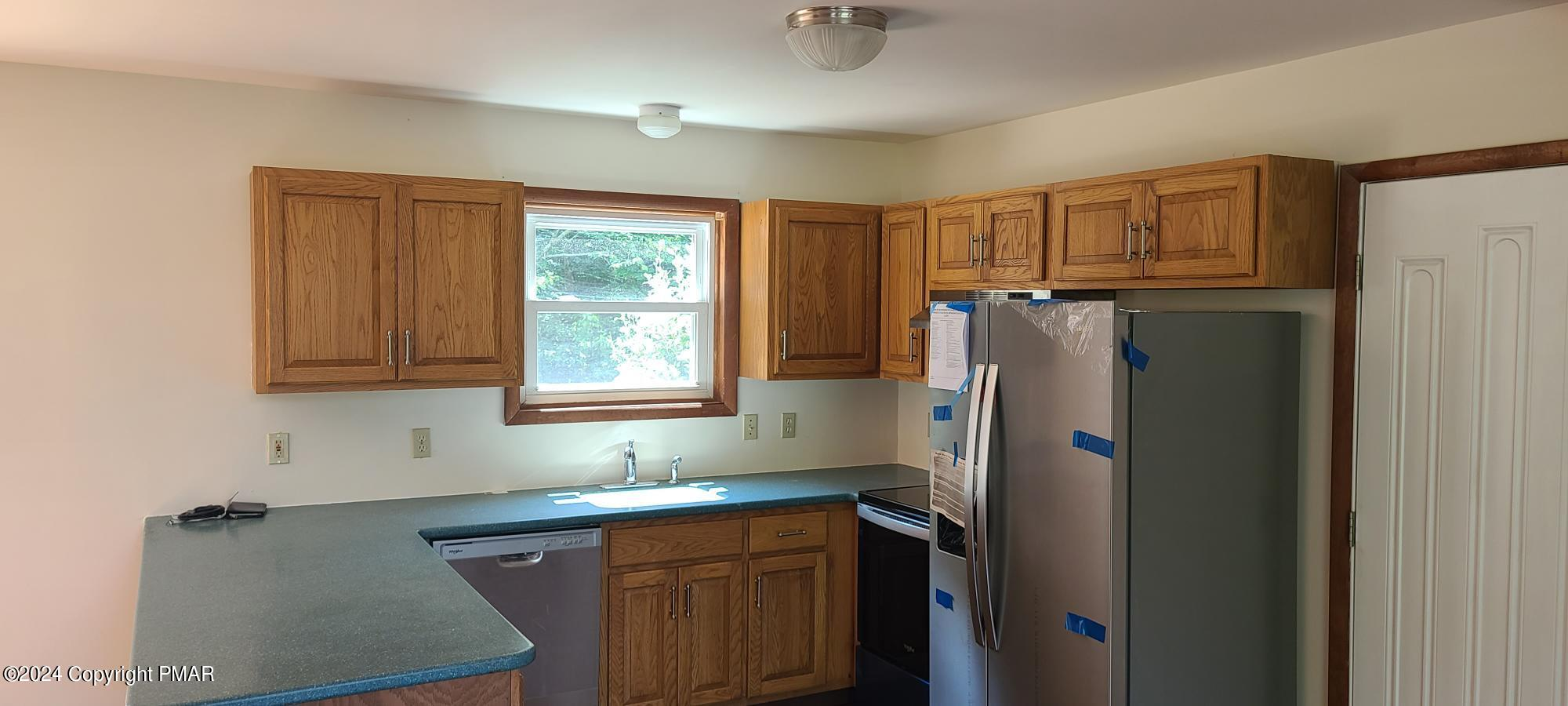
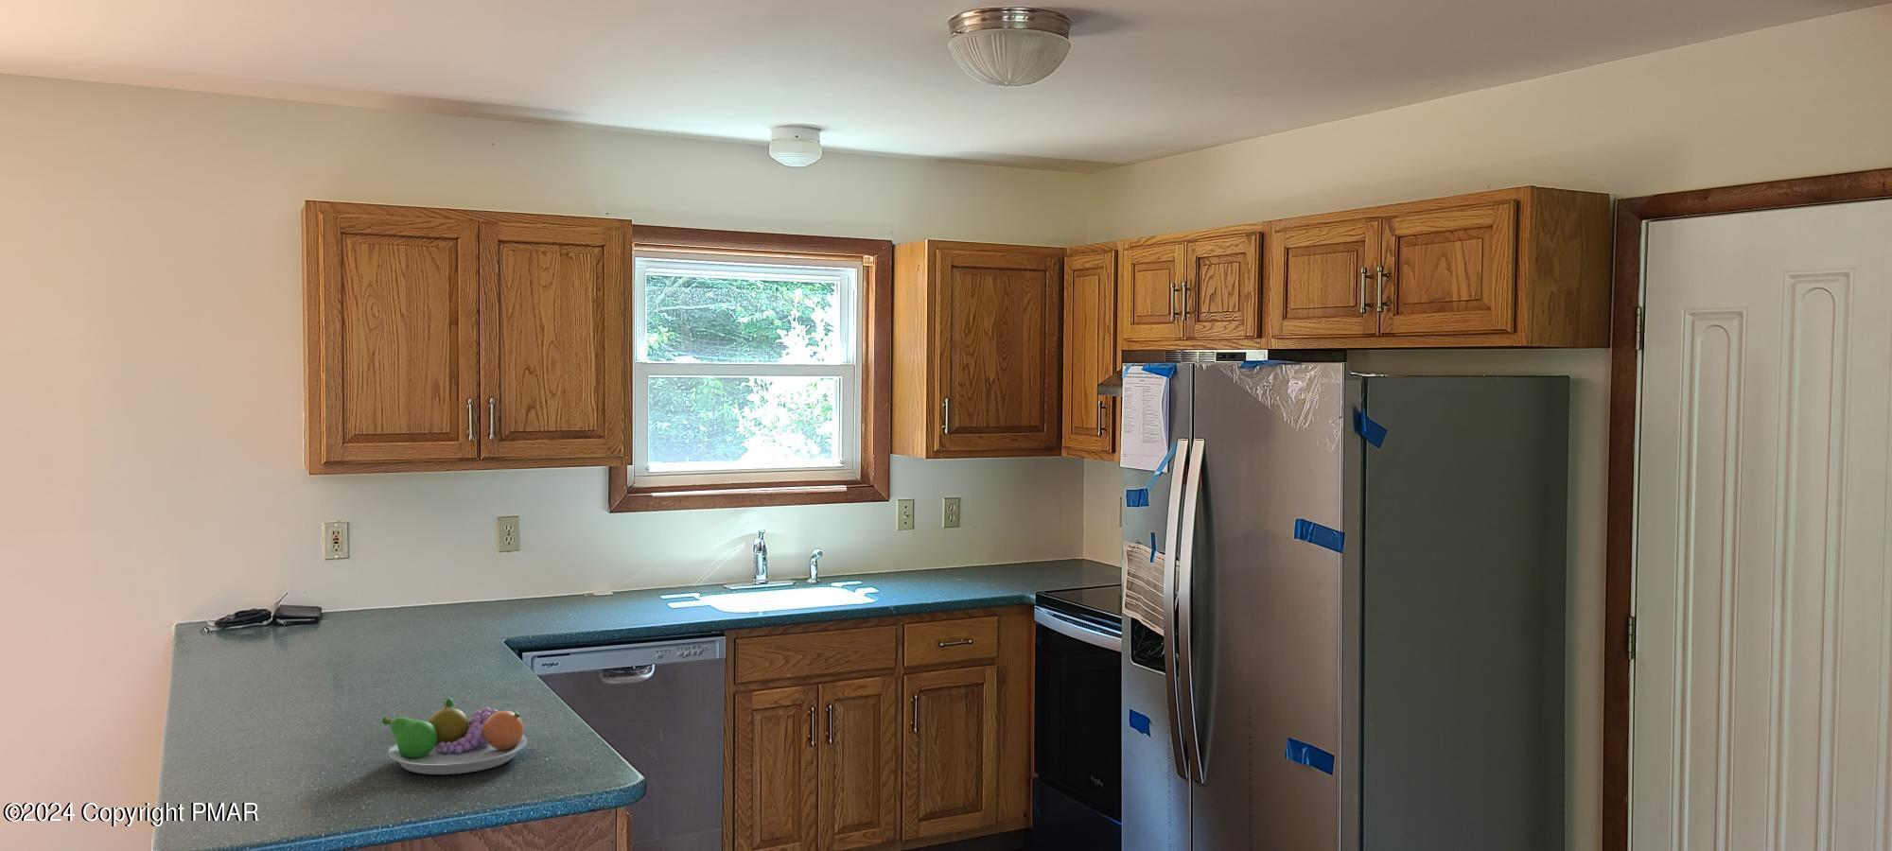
+ fruit bowl [381,697,527,775]
